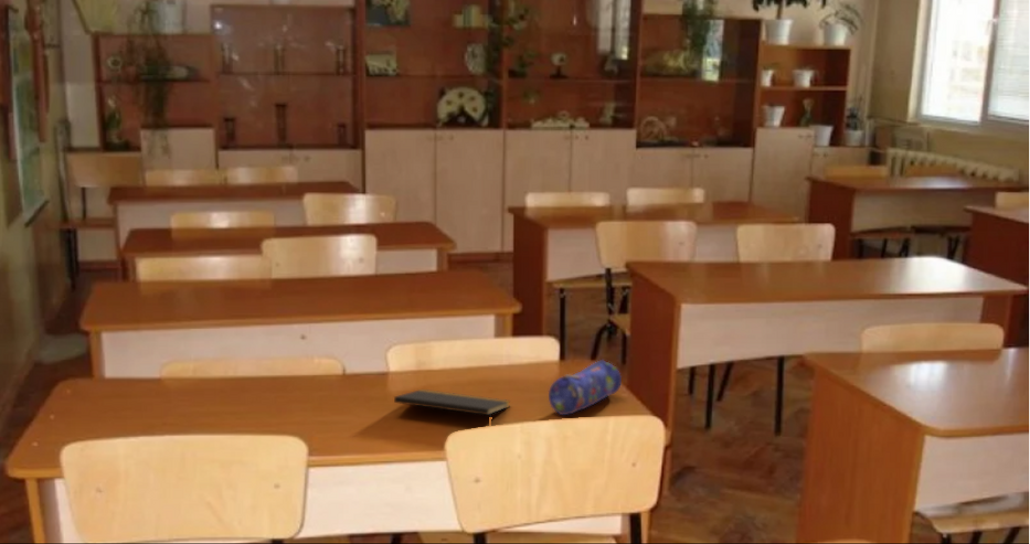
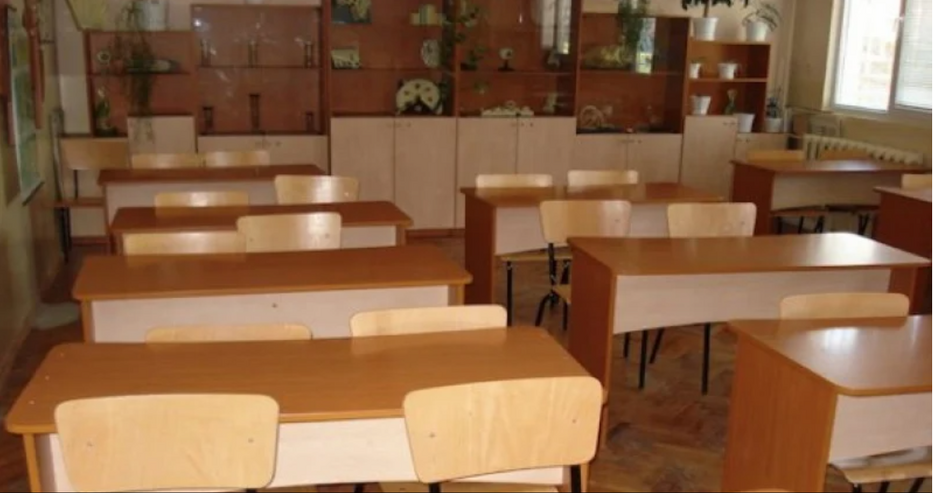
- pencil case [548,359,623,416]
- notepad [393,388,511,416]
